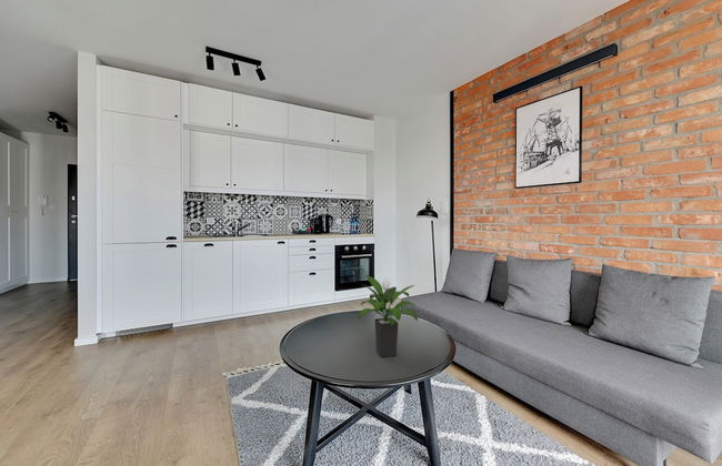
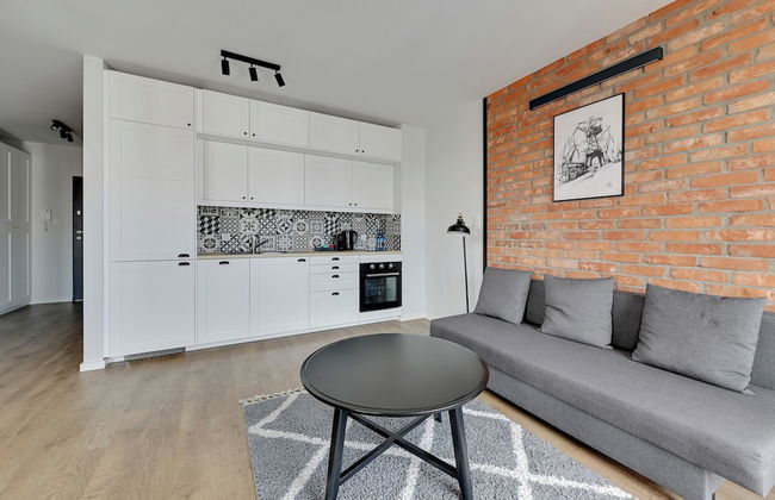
- potted plant [357,274,419,358]
